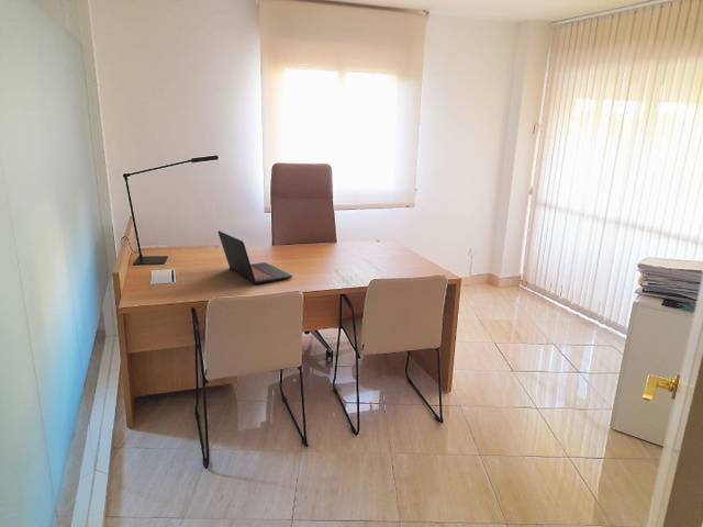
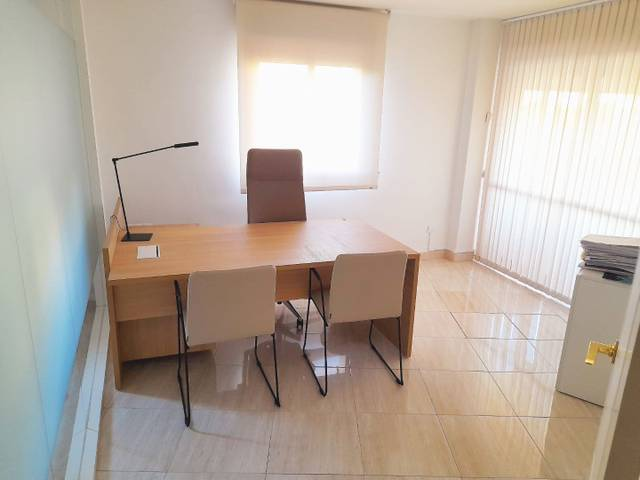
- laptop [216,229,293,284]
